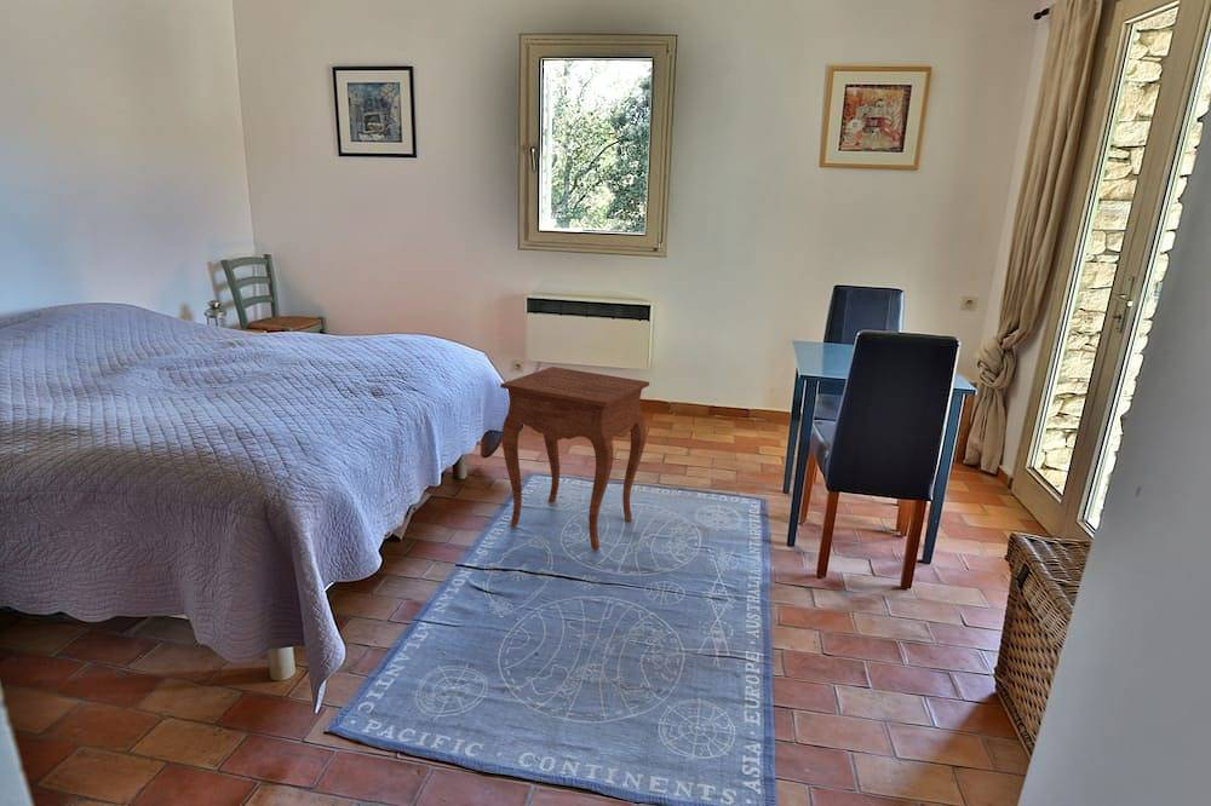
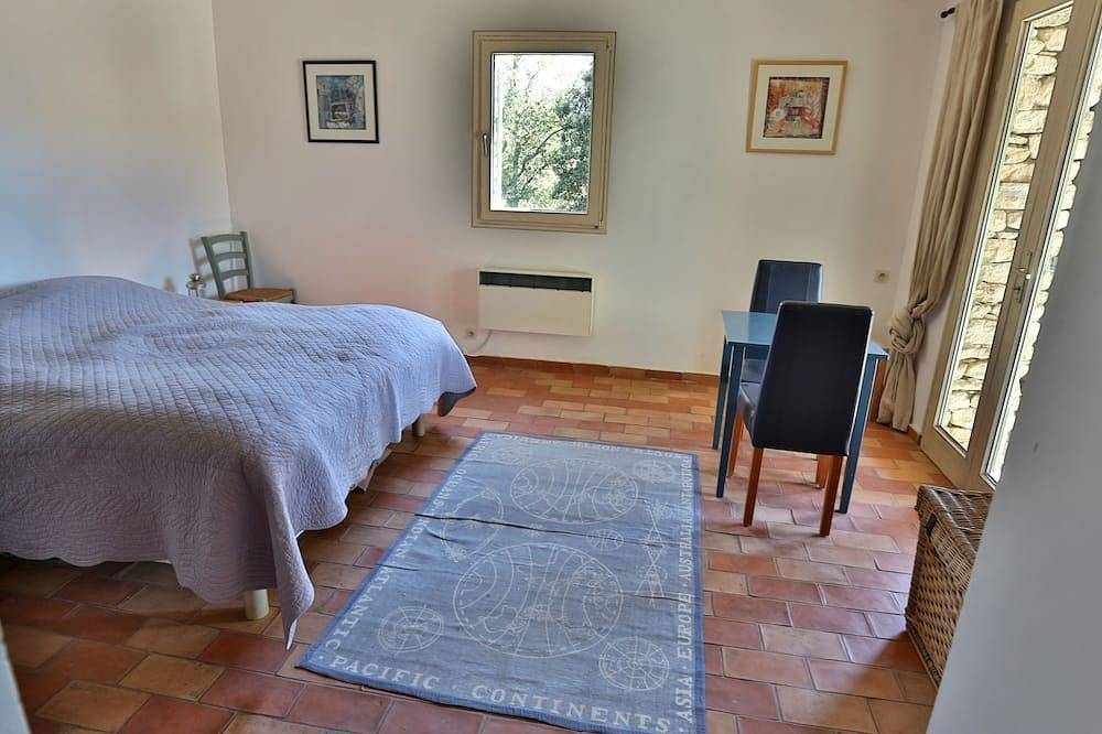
- side table [499,365,650,552]
